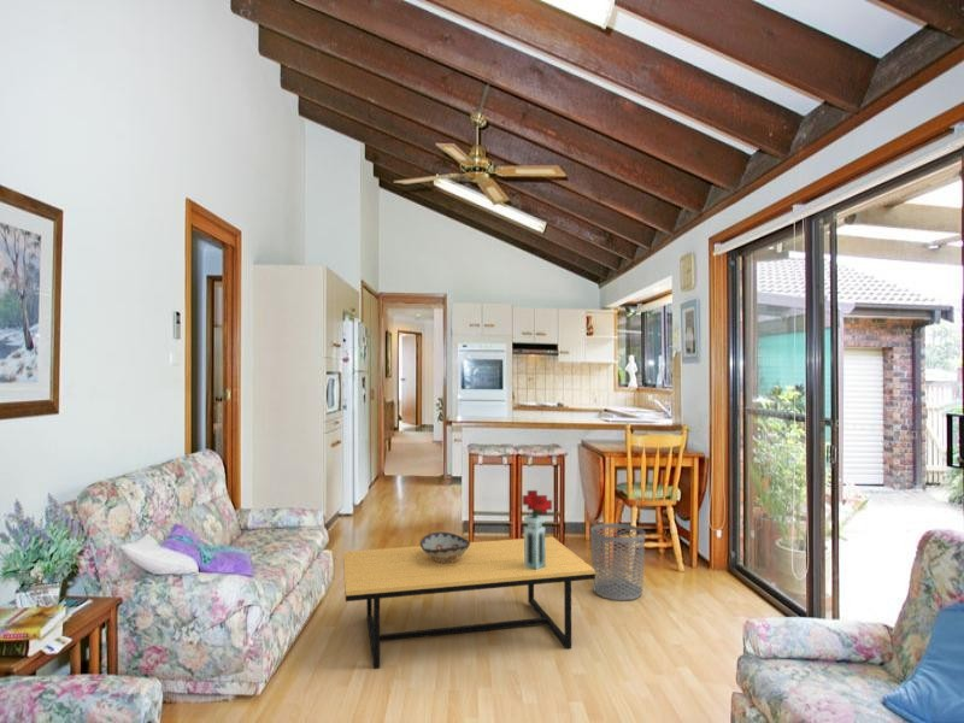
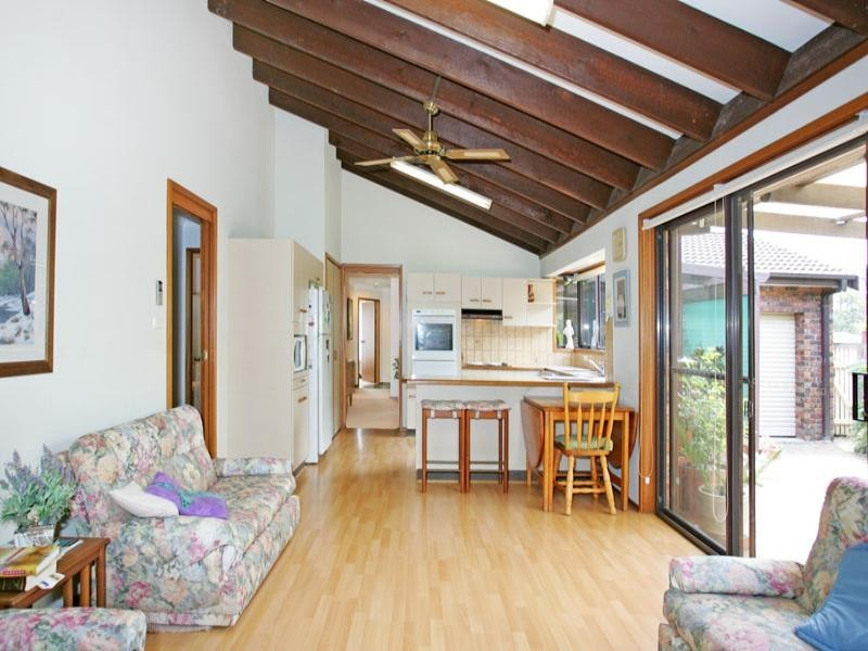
- coffee table [342,535,596,670]
- waste bin [589,522,646,601]
- decorative bowl [419,531,470,563]
- potted flower [522,489,553,570]
